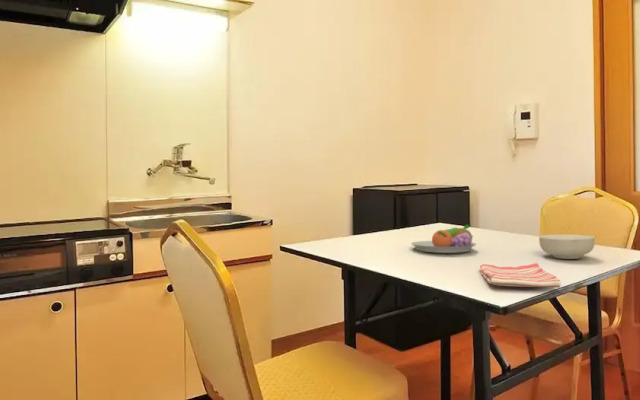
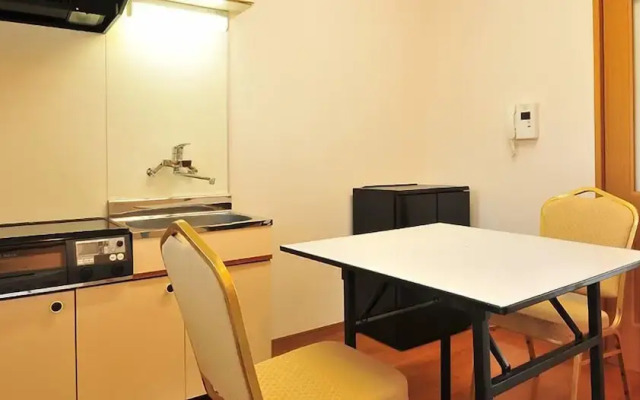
- cereal bowl [538,234,596,260]
- dish towel [479,262,562,289]
- fruit bowl [410,224,477,254]
